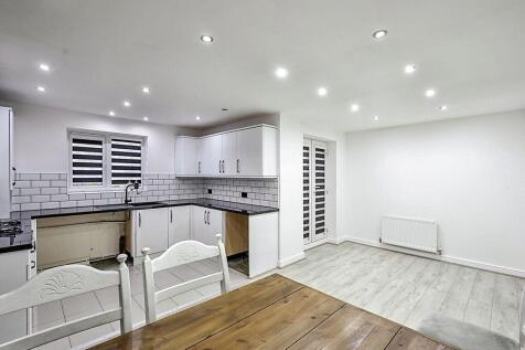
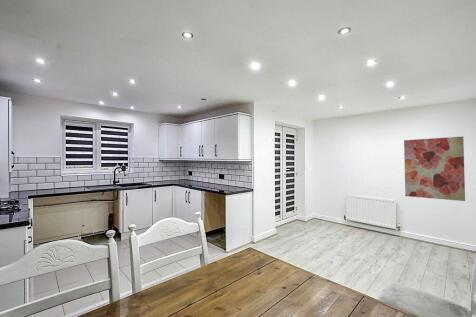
+ wall art [403,136,466,202]
